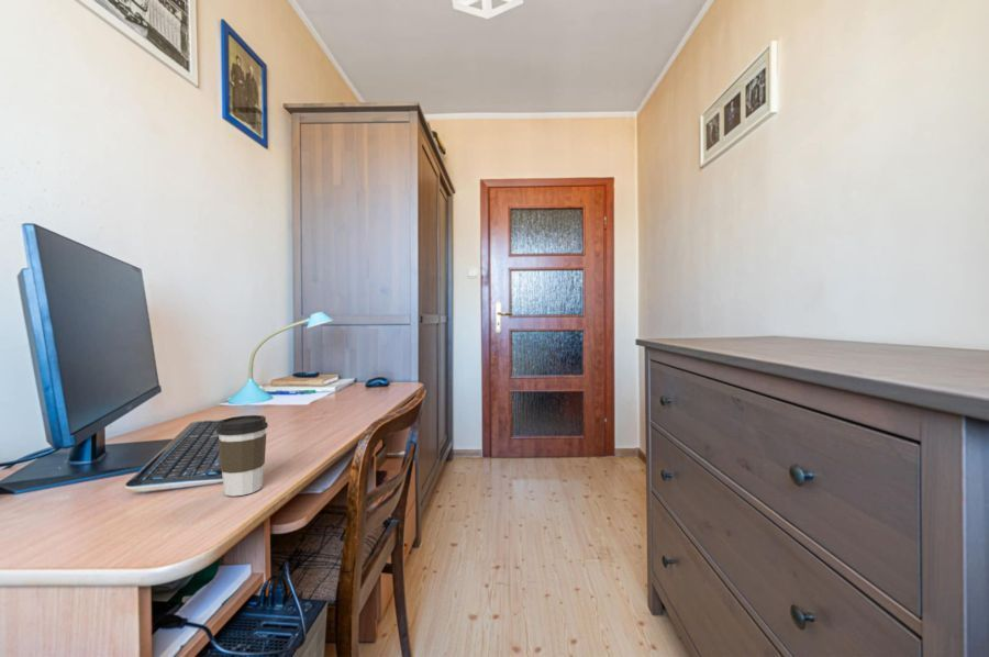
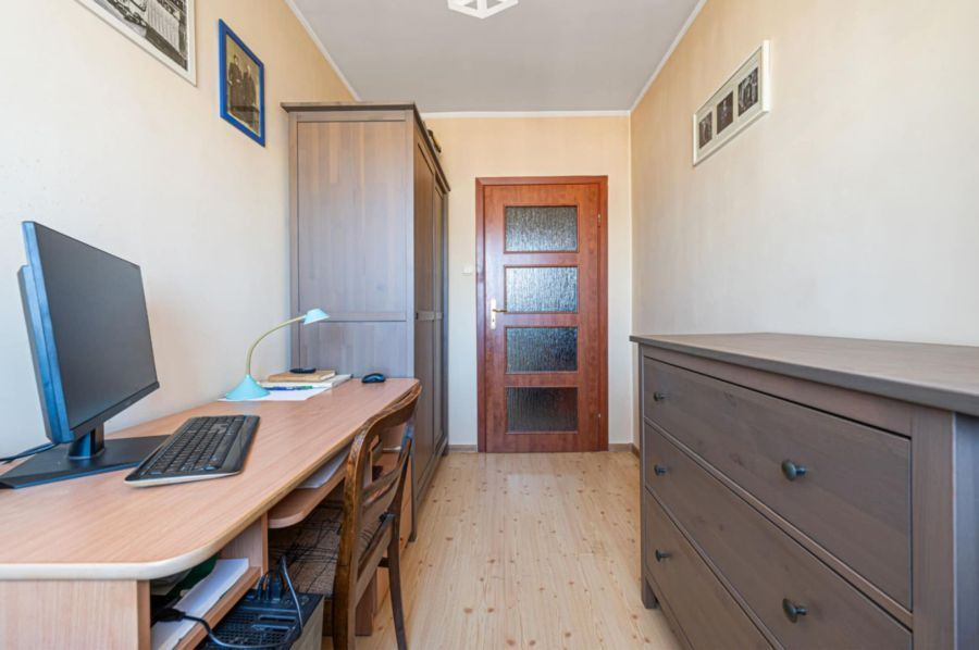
- coffee cup [215,414,269,497]
